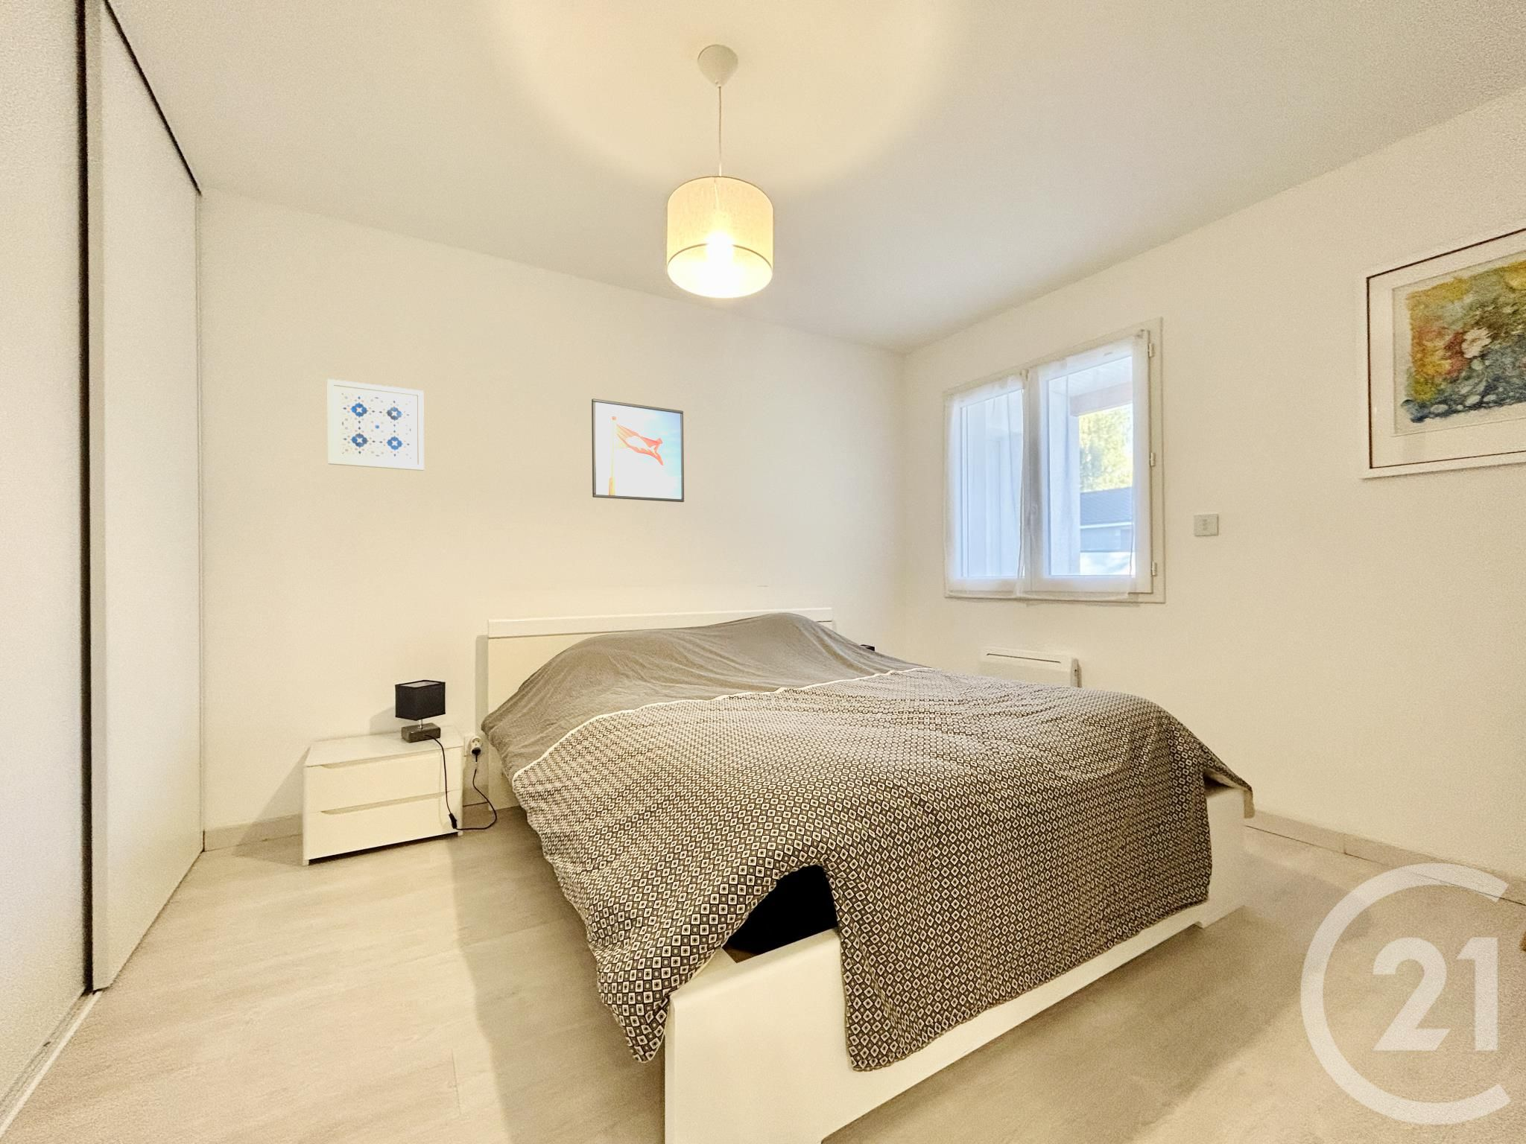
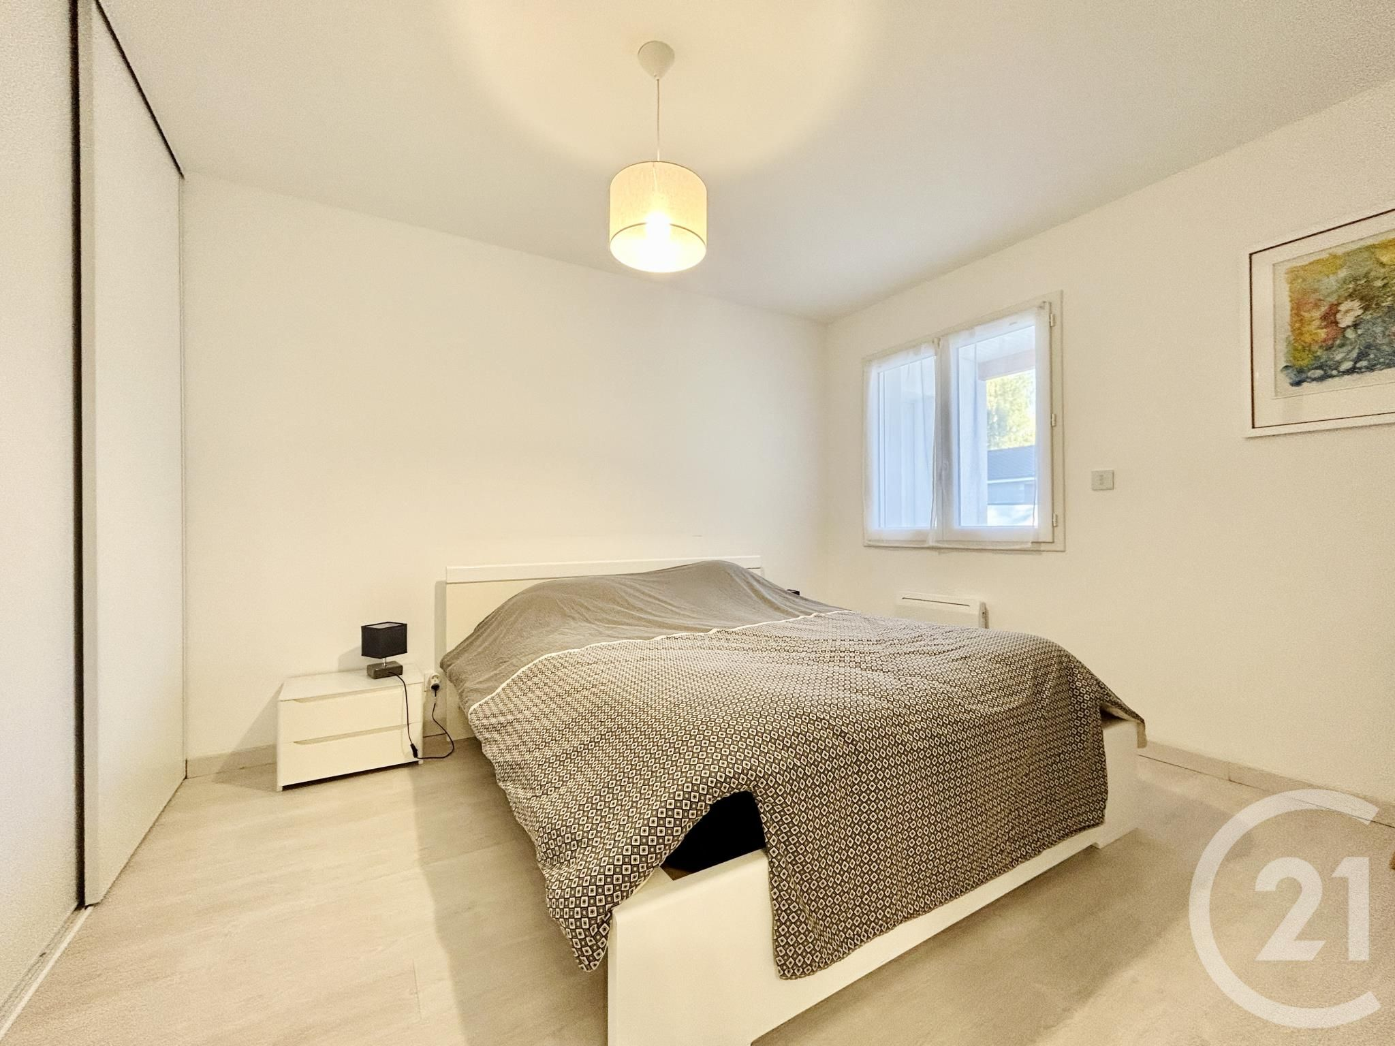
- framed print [591,398,685,502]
- wall art [327,379,424,471]
